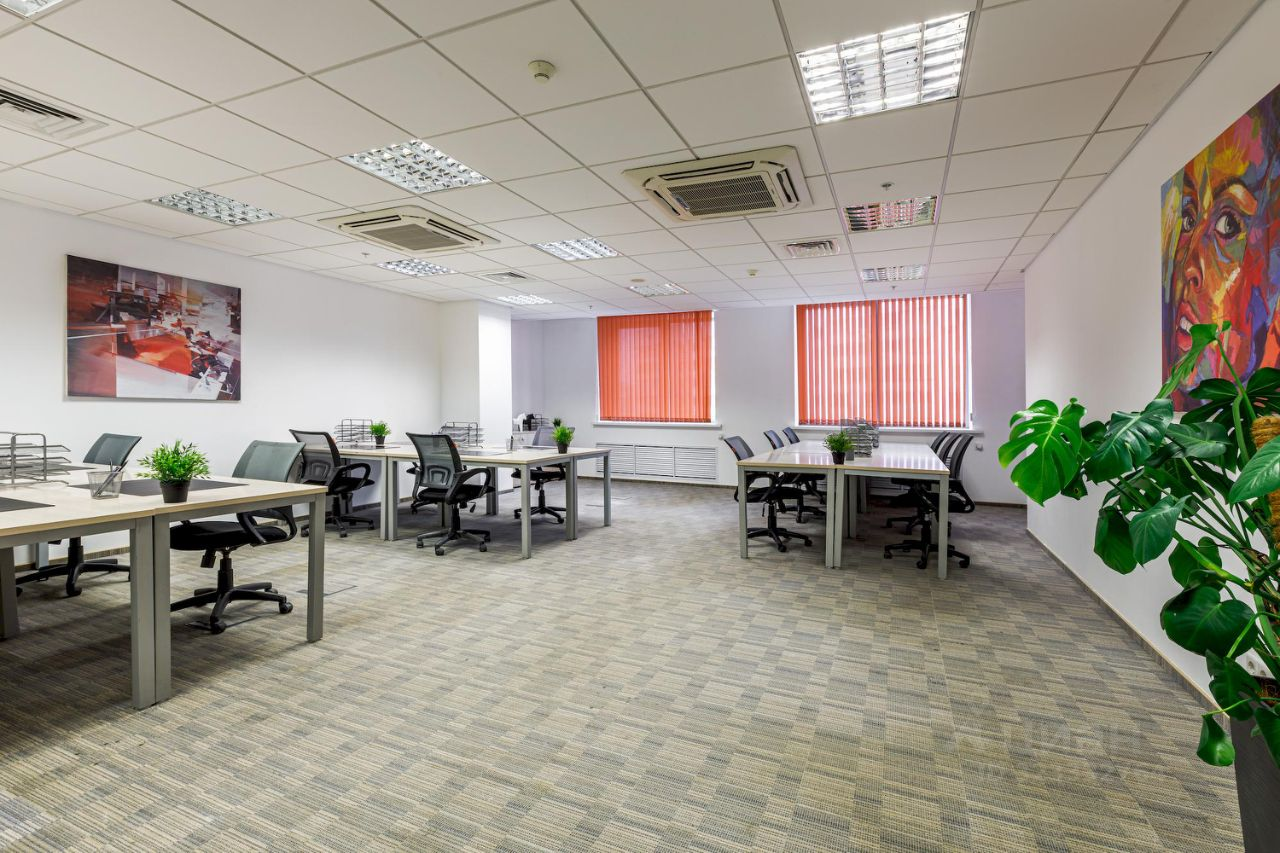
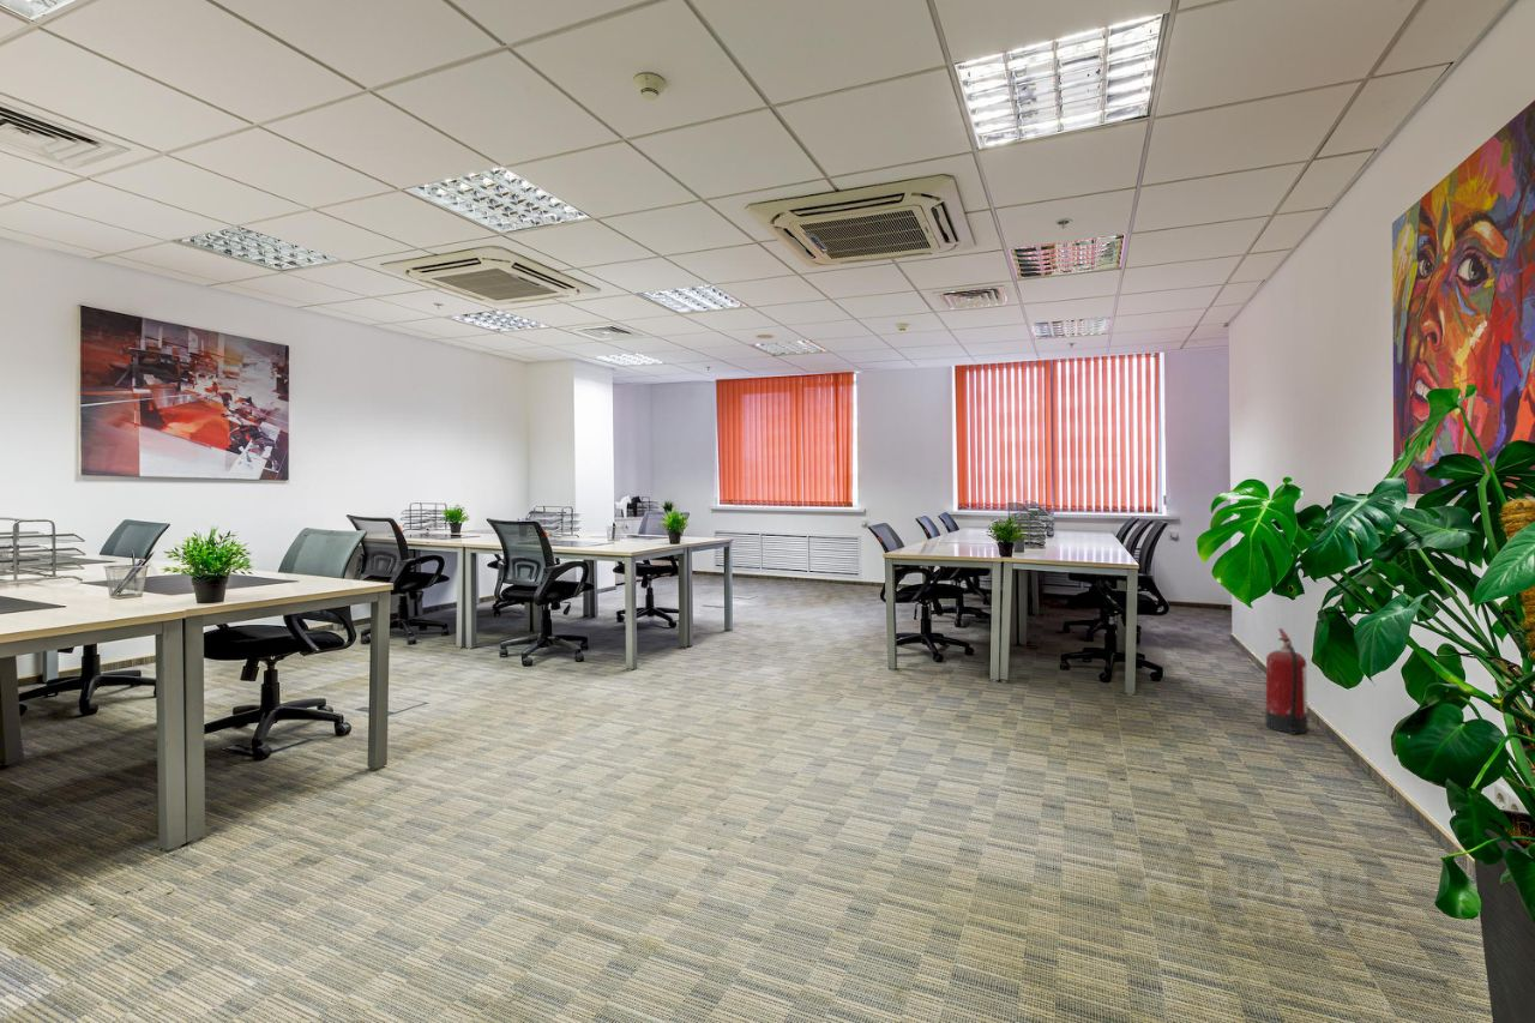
+ fire extinguisher [1265,627,1308,736]
